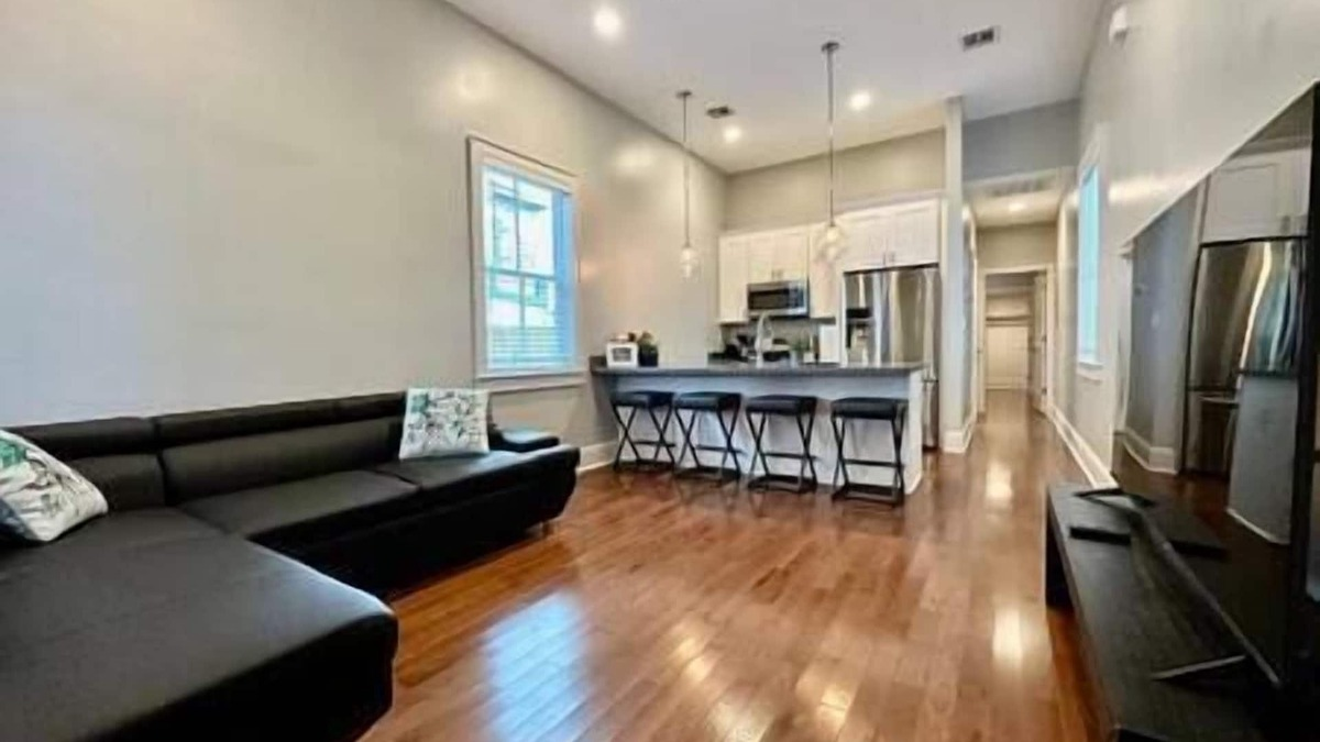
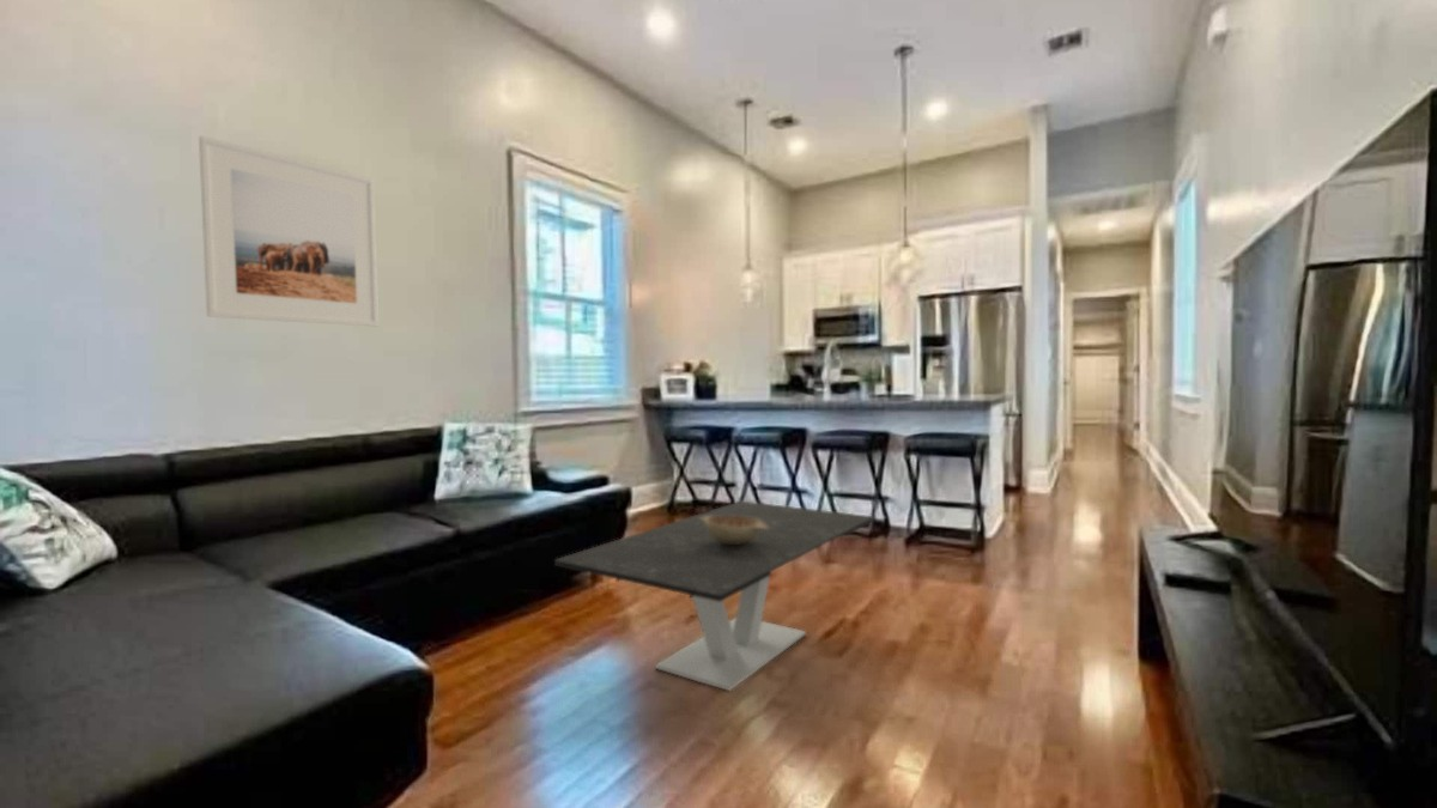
+ coffee table [553,500,875,692]
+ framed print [198,135,380,327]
+ decorative bowl [699,516,769,545]
